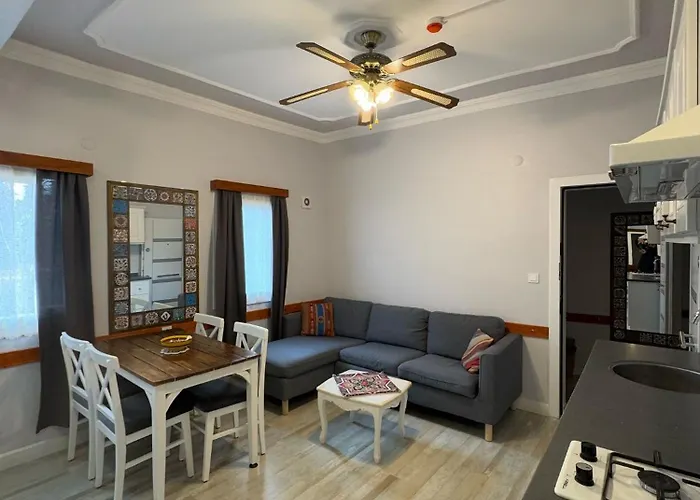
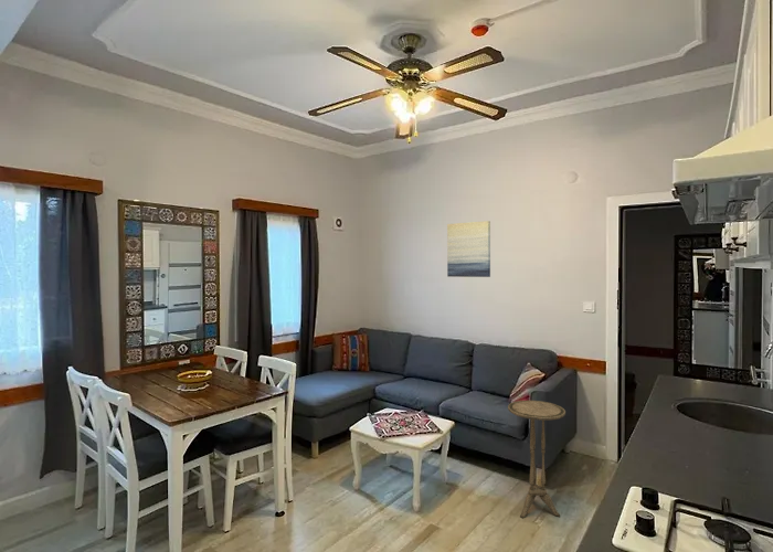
+ side table [507,400,566,519]
+ wall art [446,220,491,278]
